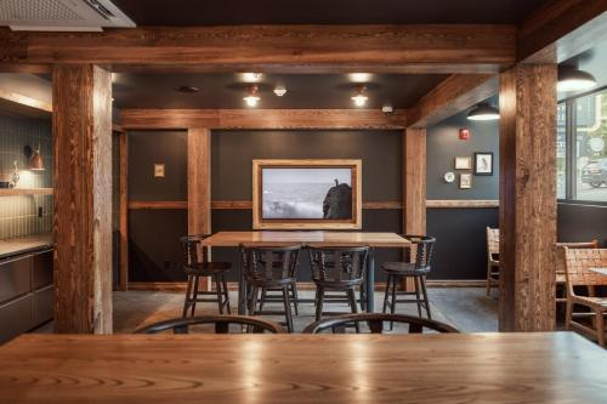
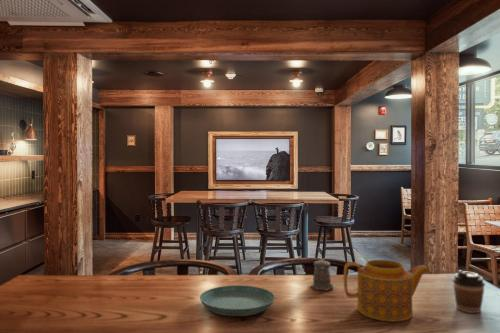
+ teapot [343,259,431,323]
+ coffee cup [452,269,486,314]
+ saucer [199,284,276,317]
+ pepper shaker [310,257,334,291]
